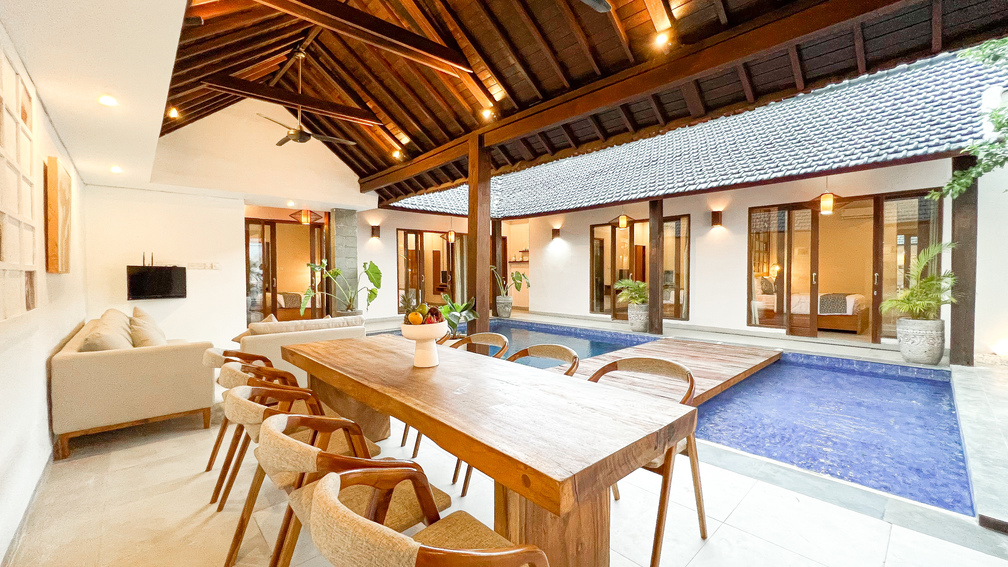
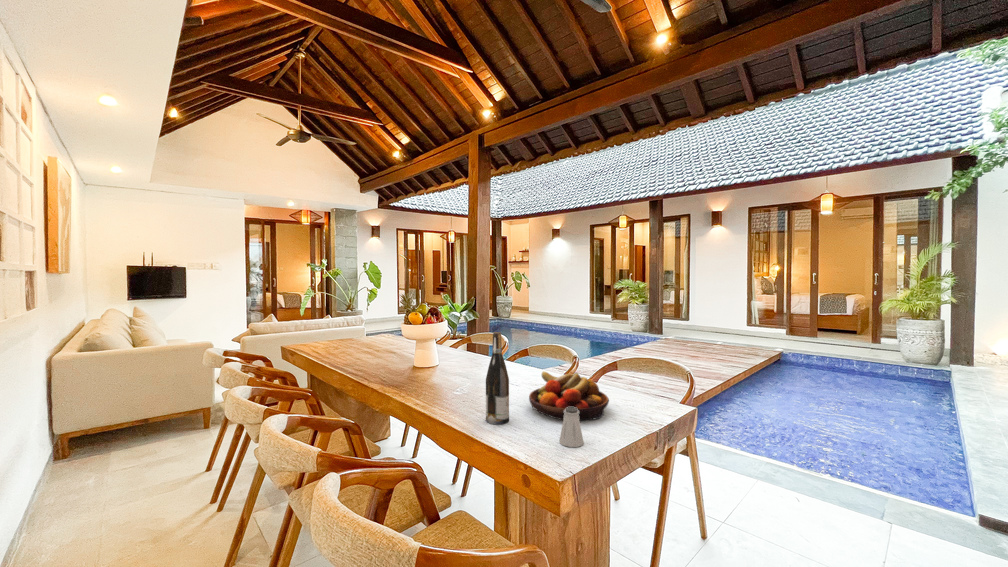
+ saltshaker [558,407,585,448]
+ wine bottle [485,331,510,425]
+ fruit bowl [528,370,610,422]
